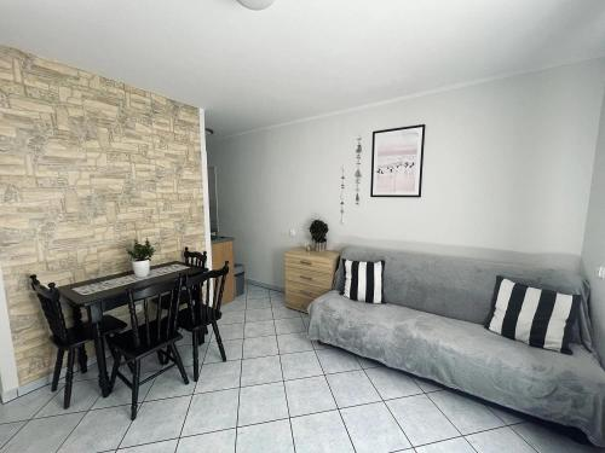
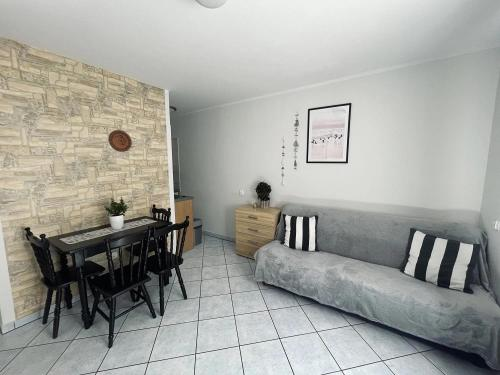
+ decorative plate [107,129,133,153]
